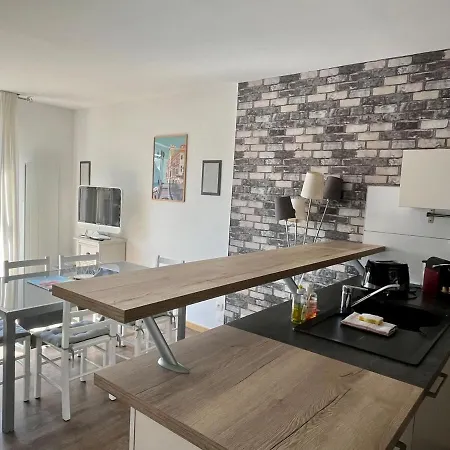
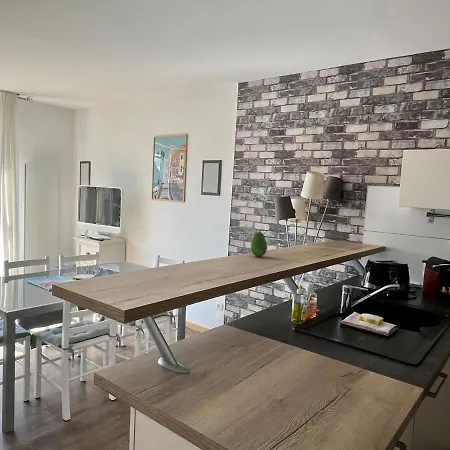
+ fruit [250,231,268,257]
